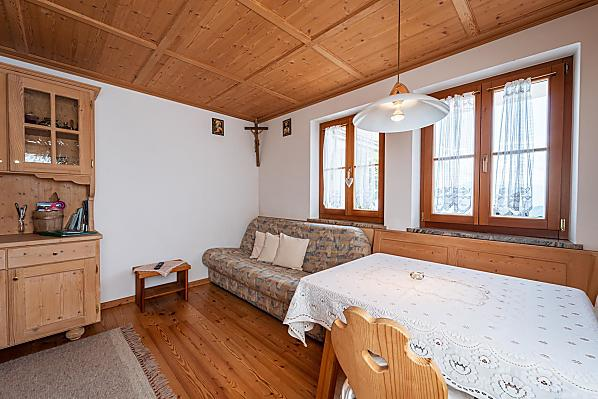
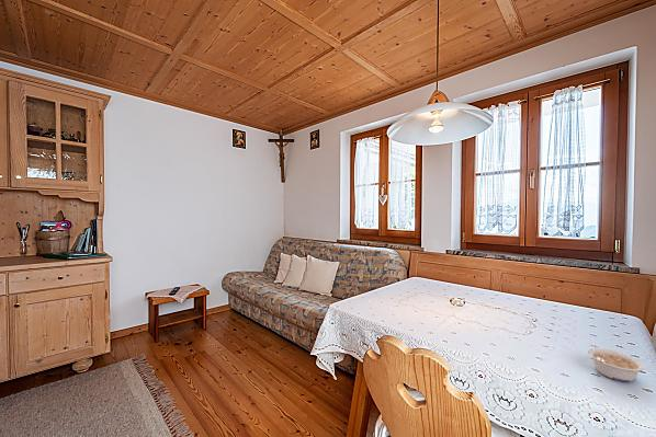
+ legume [587,347,646,383]
